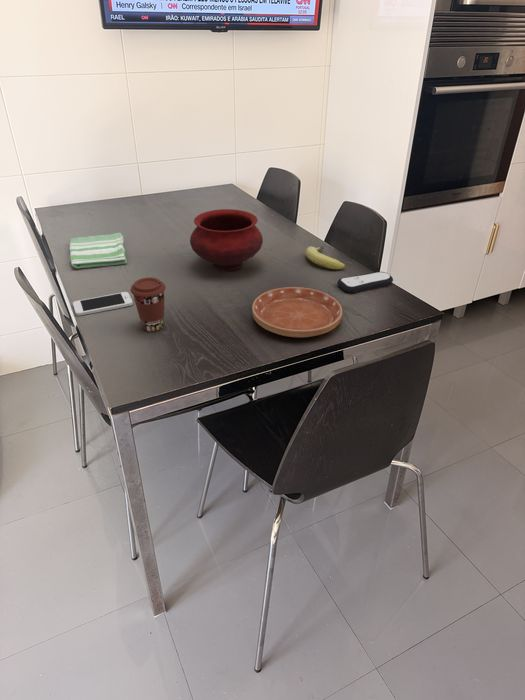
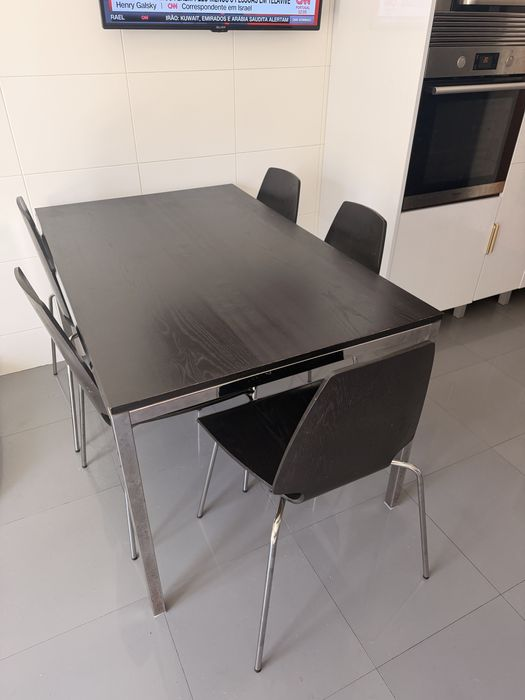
- remote control [336,271,394,294]
- bowl [189,208,264,272]
- saucer [251,286,343,338]
- fruit [305,245,346,270]
- dish towel [69,232,128,269]
- coffee cup [129,276,167,332]
- smartphone [72,291,134,317]
